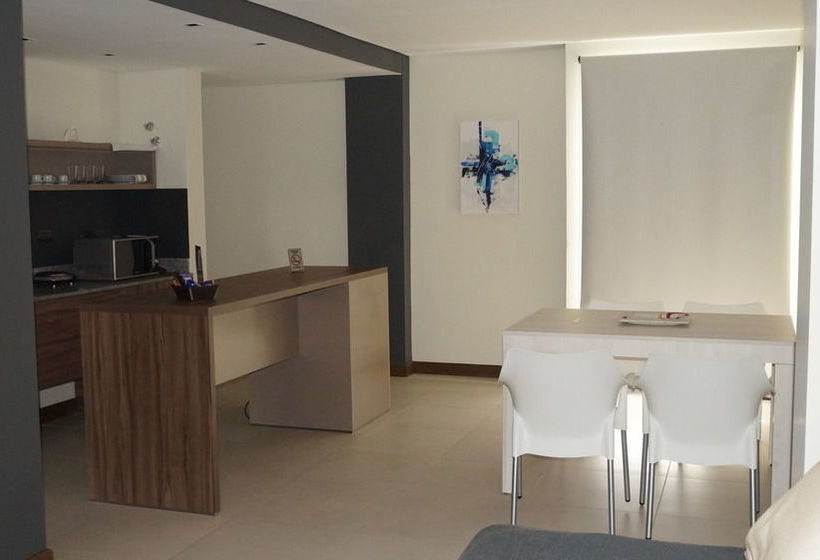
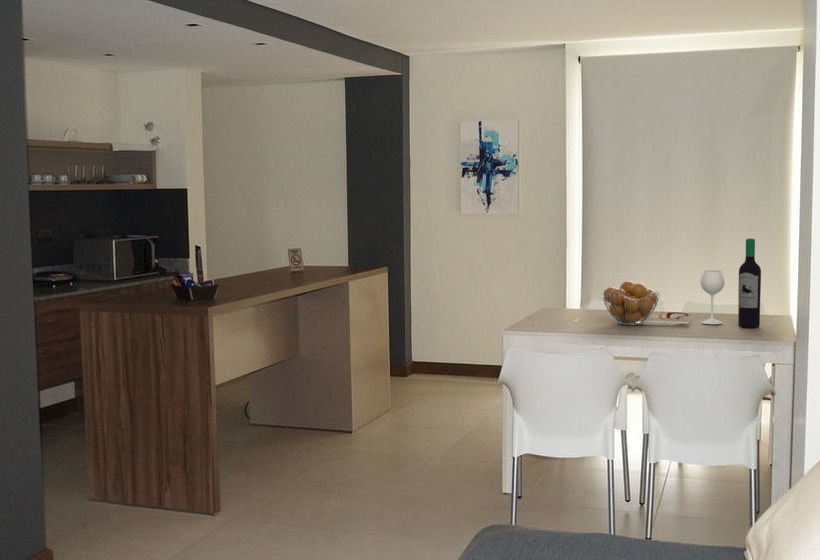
+ wine bottle [700,238,762,328]
+ fruit basket [601,280,660,326]
